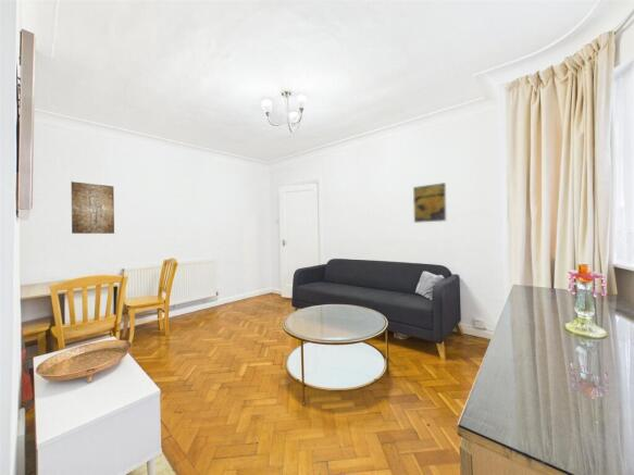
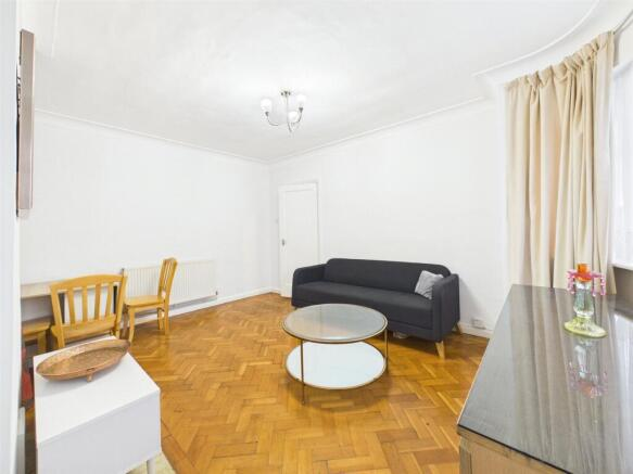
- wall art [71,180,115,235]
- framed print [412,182,447,224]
